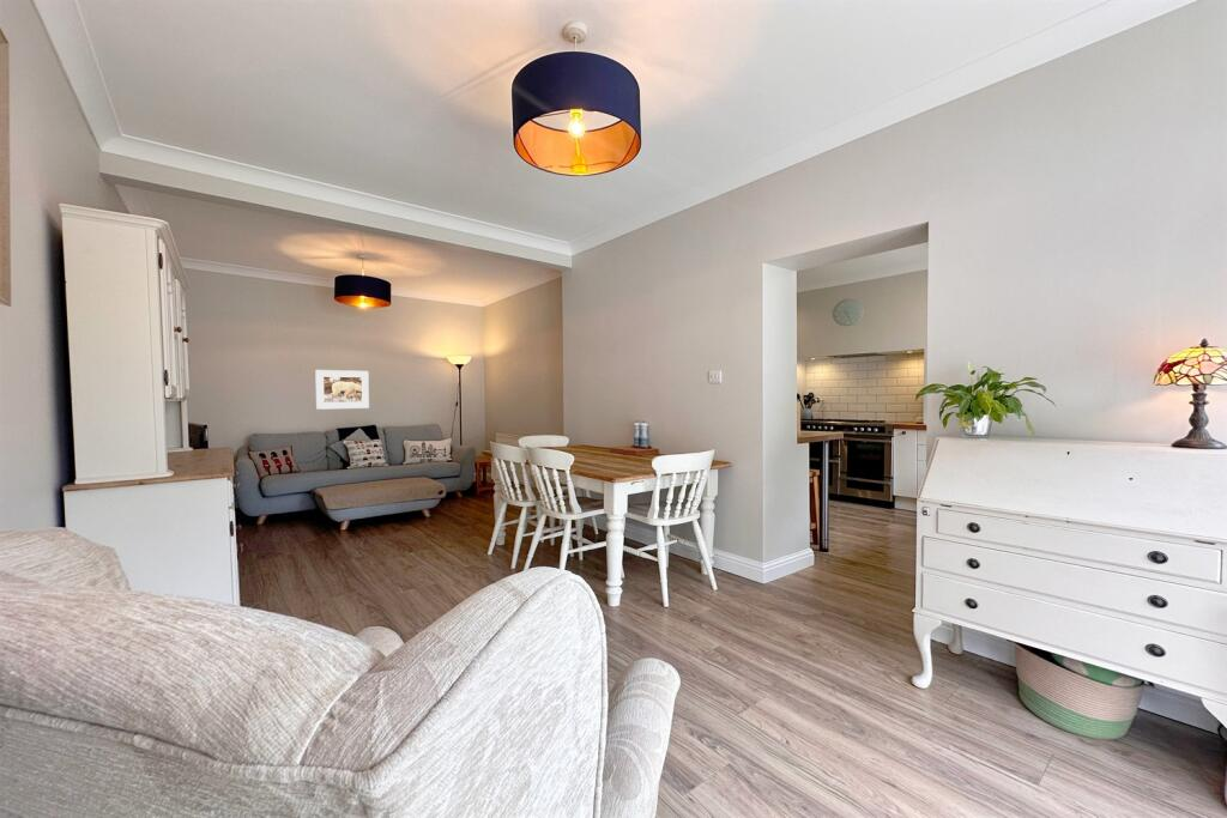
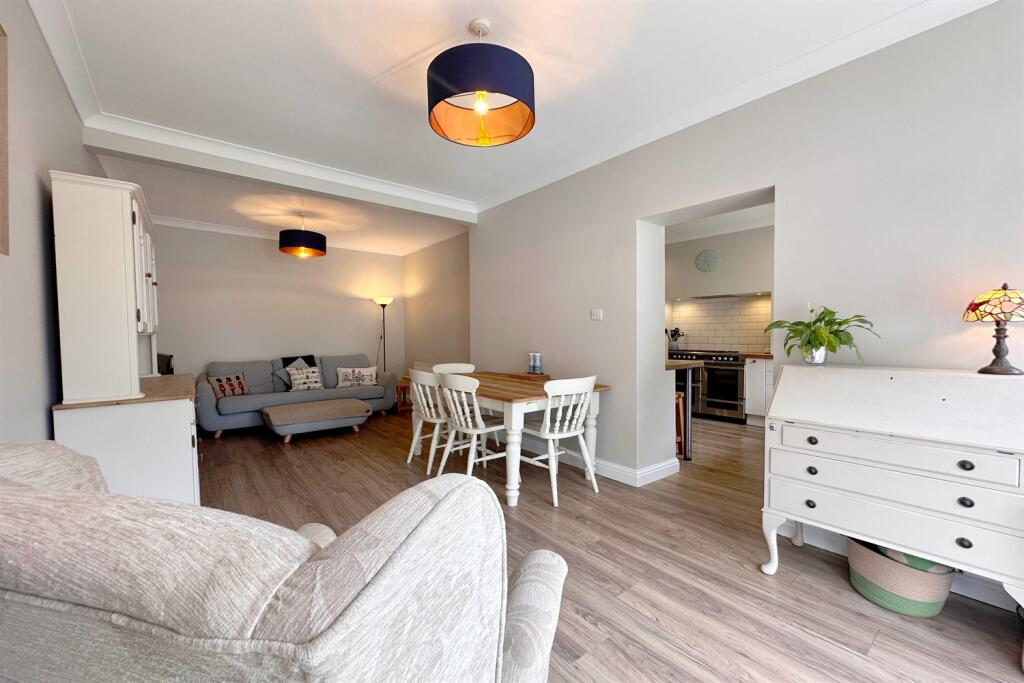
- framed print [314,369,370,411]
